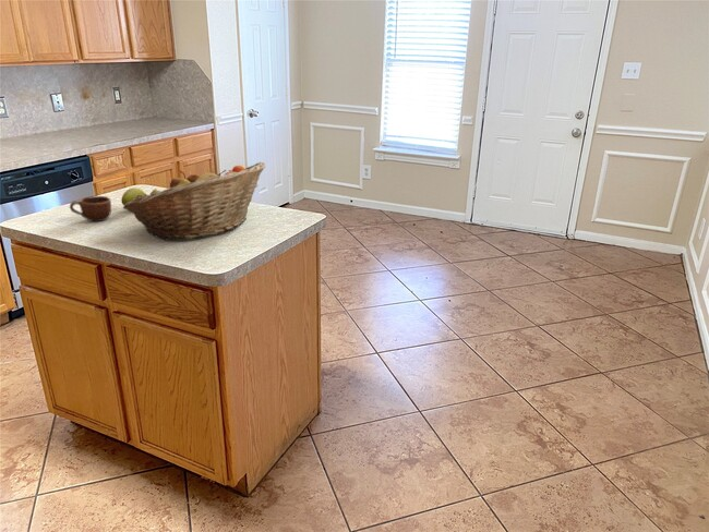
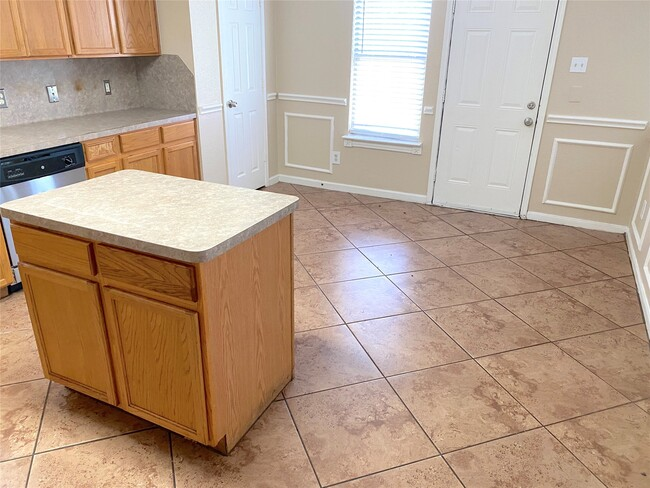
- fruit basket [122,161,266,241]
- apple [121,186,147,206]
- mug [69,195,112,222]
